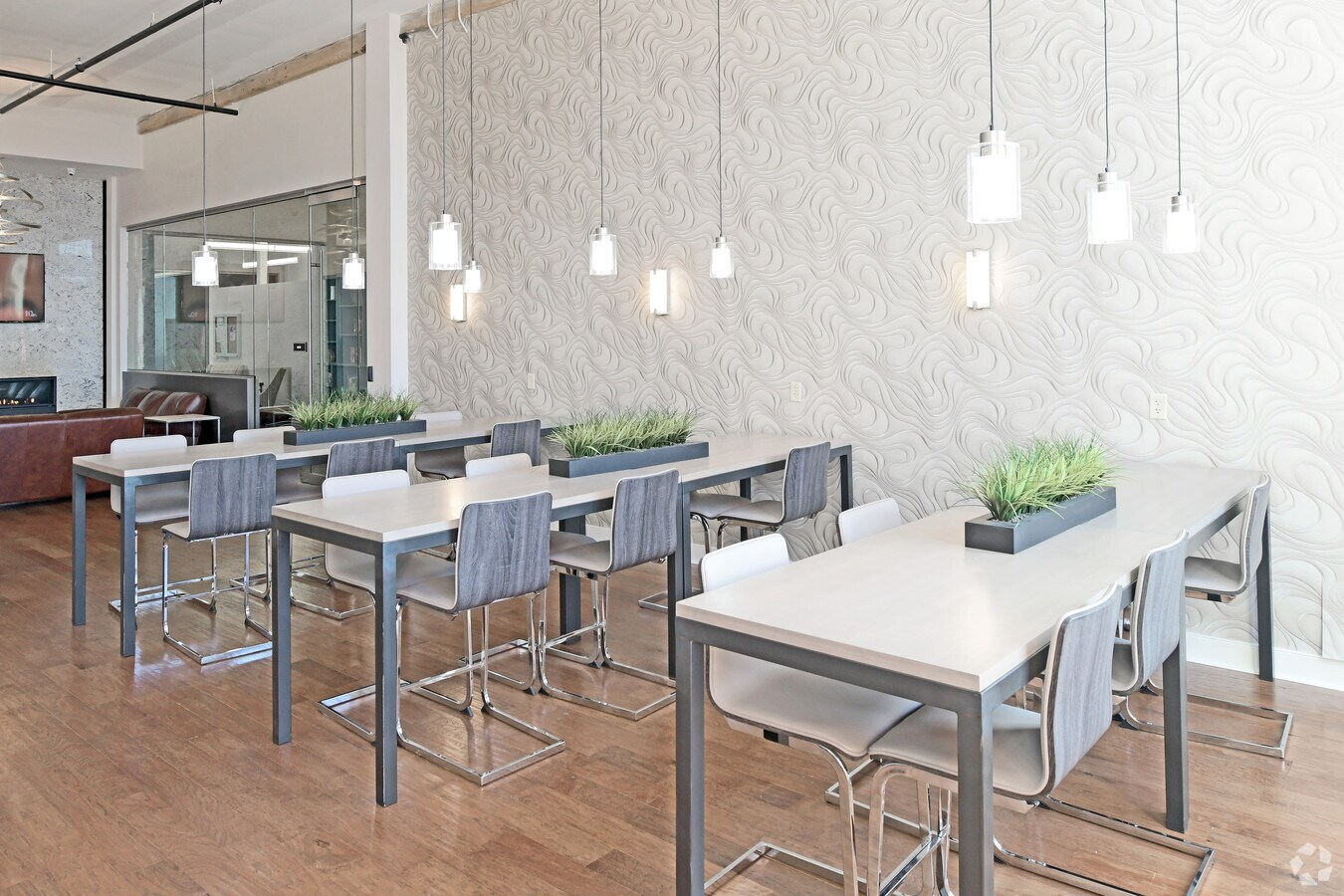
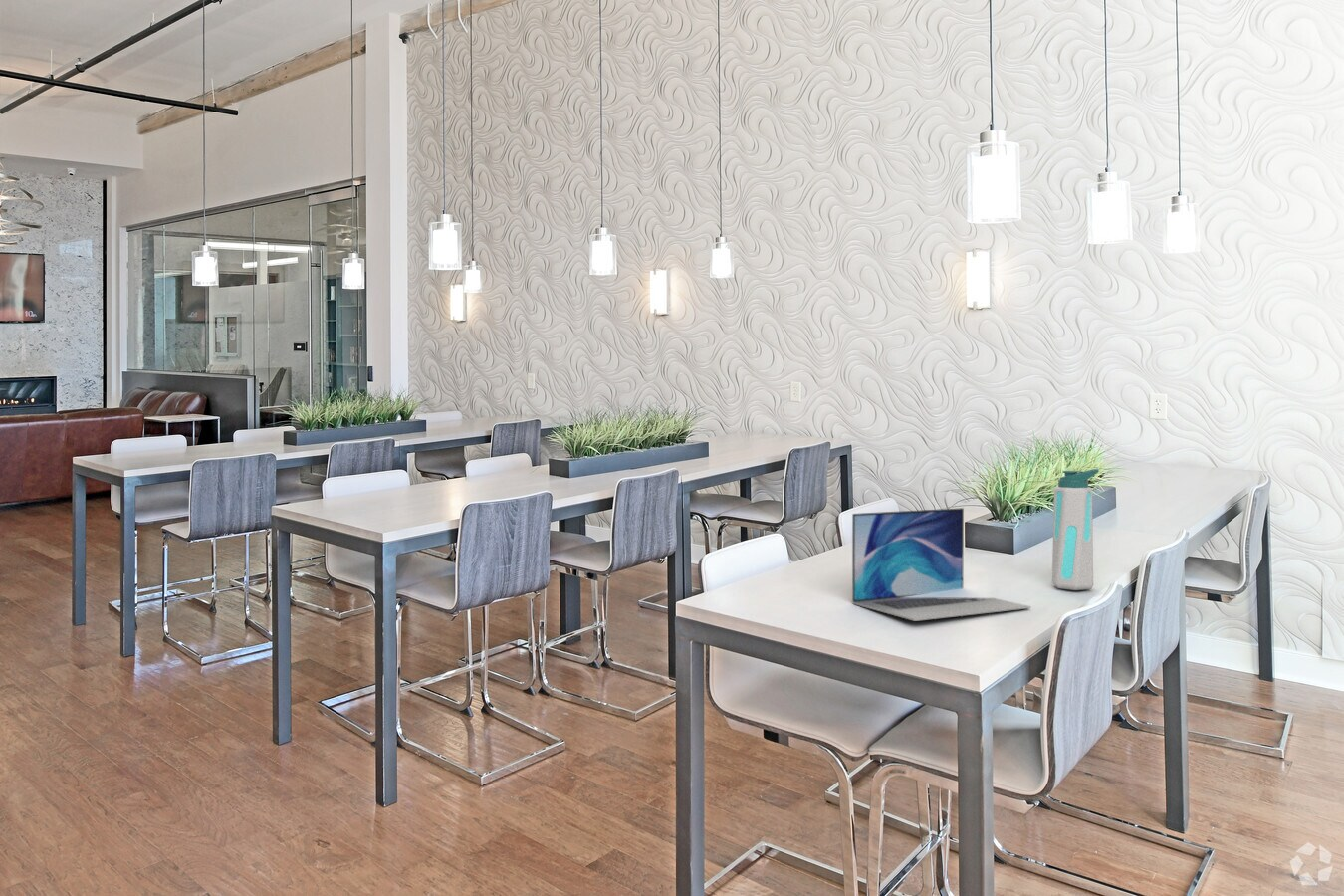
+ laptop [851,507,1031,622]
+ water bottle [1051,468,1100,591]
